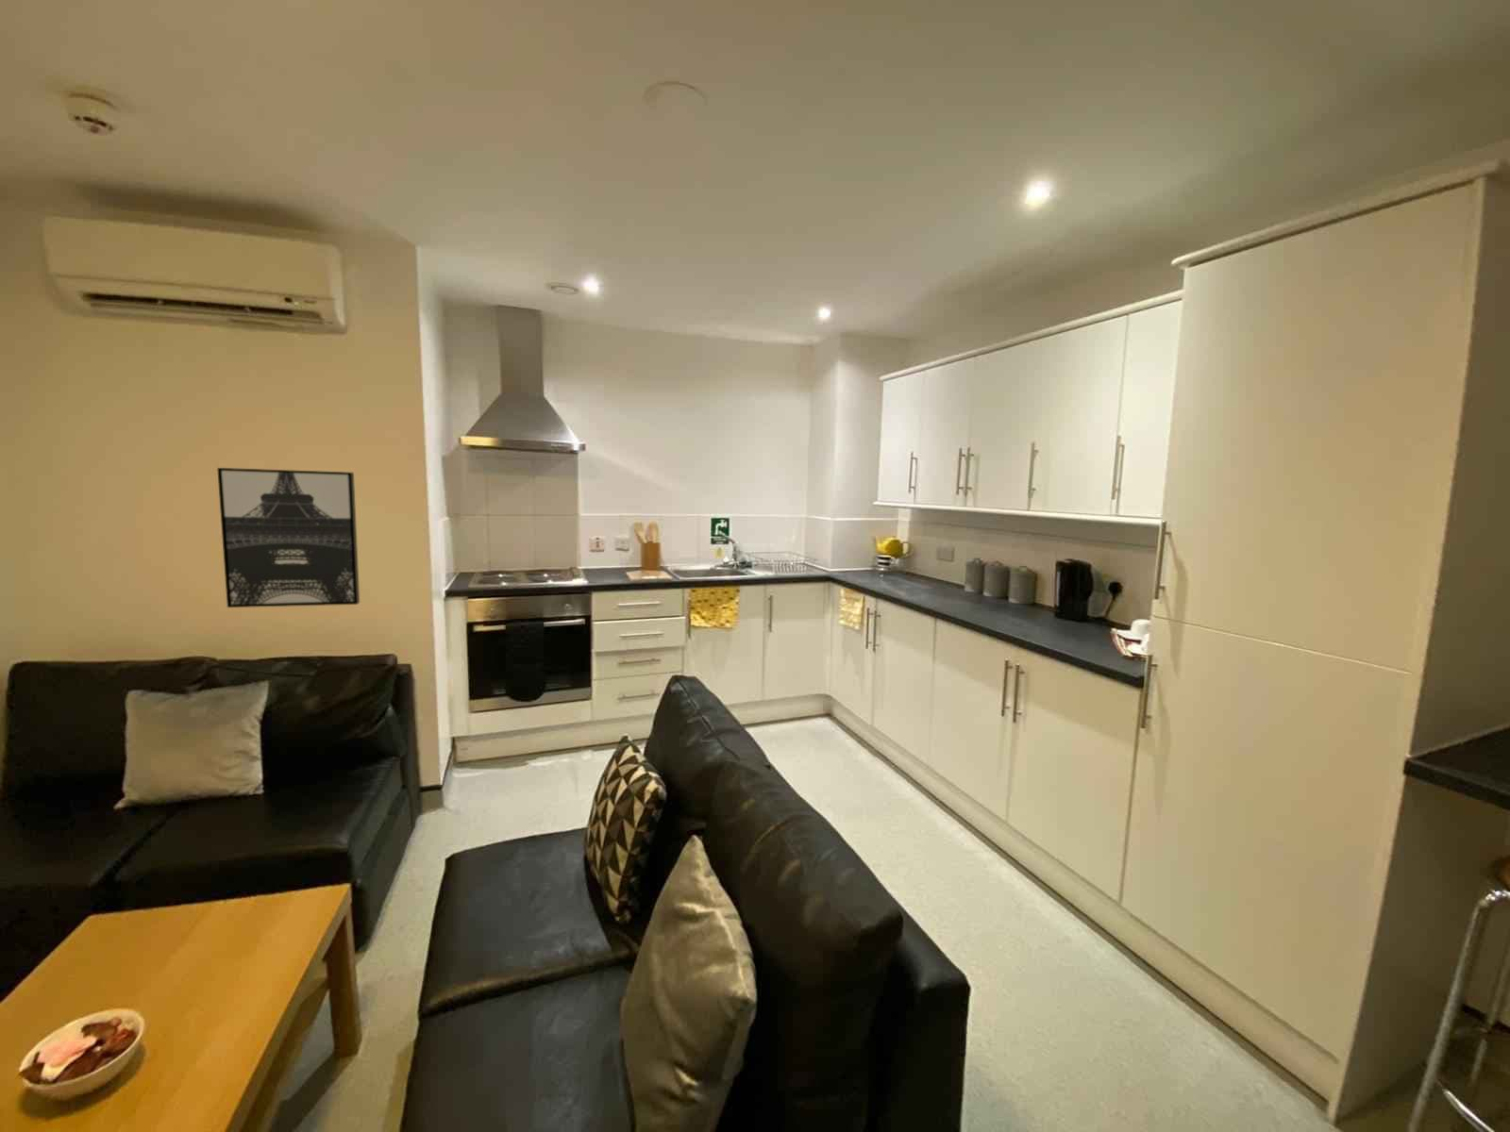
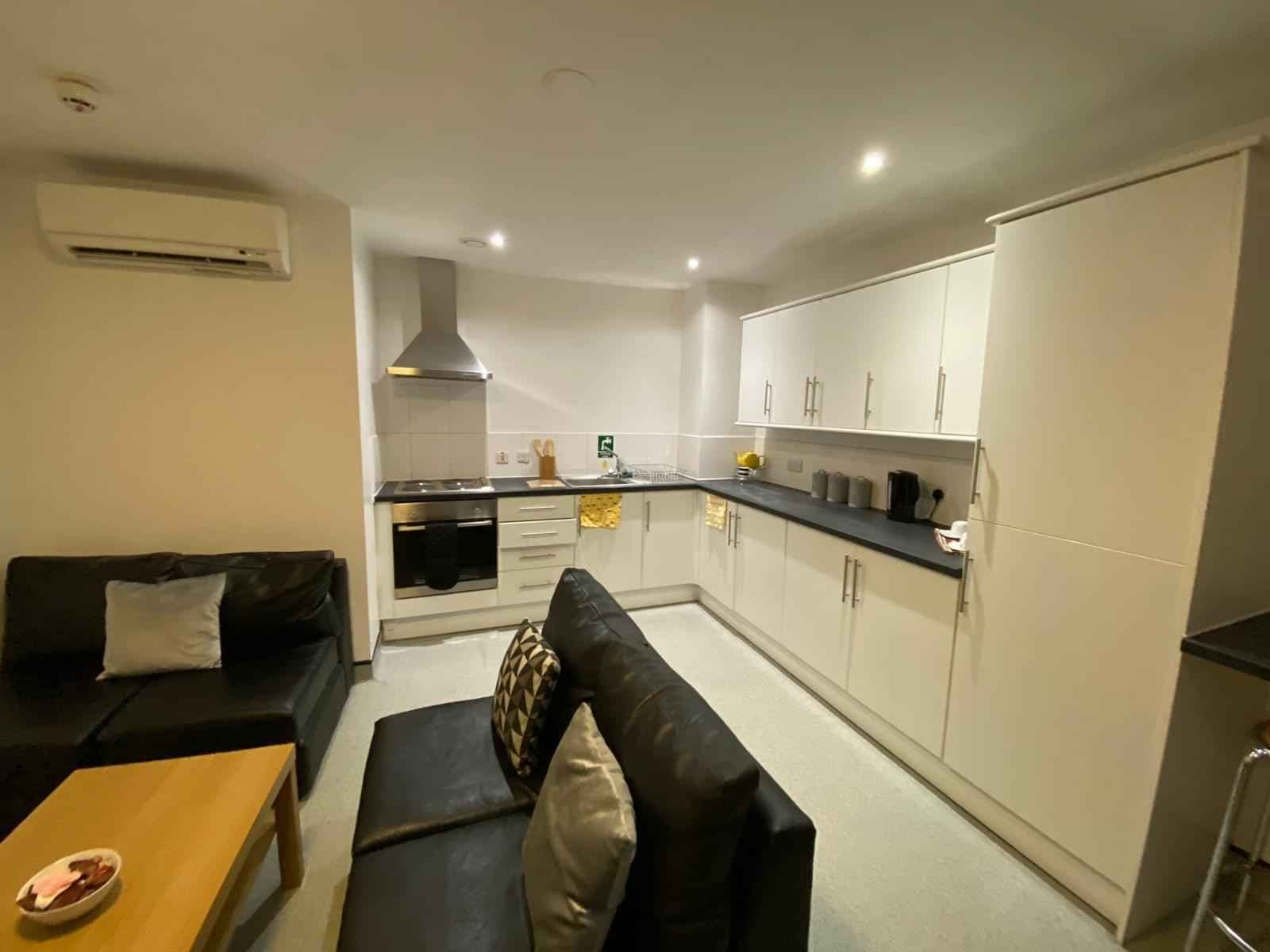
- wall art [216,467,360,609]
